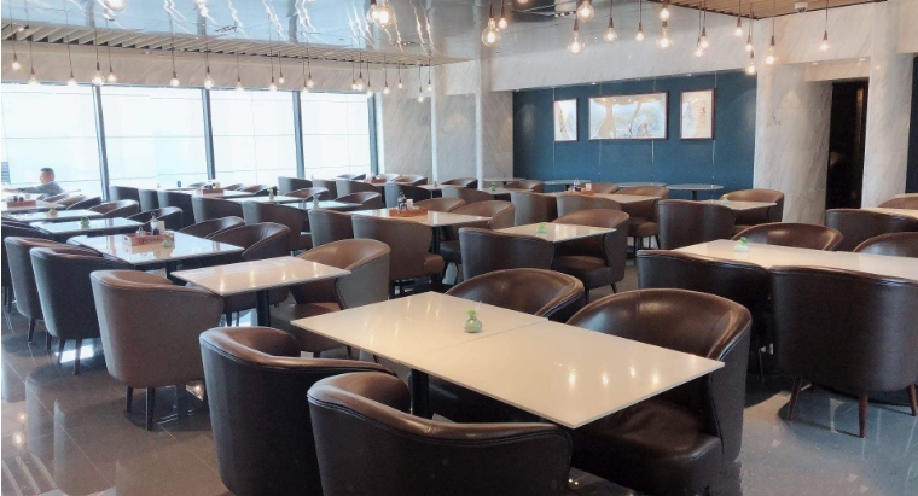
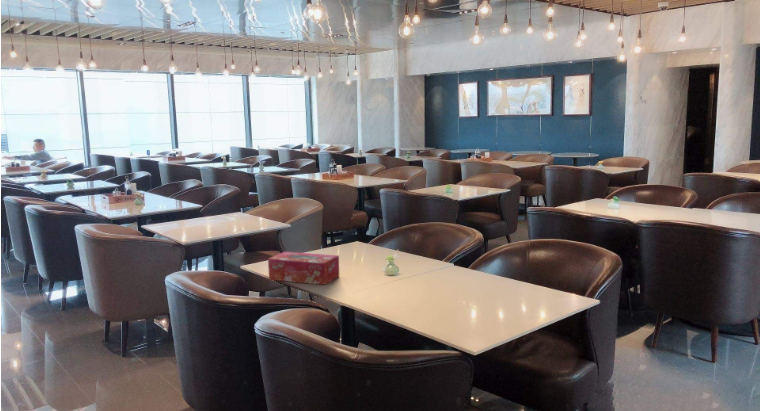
+ tissue box [267,251,340,286]
